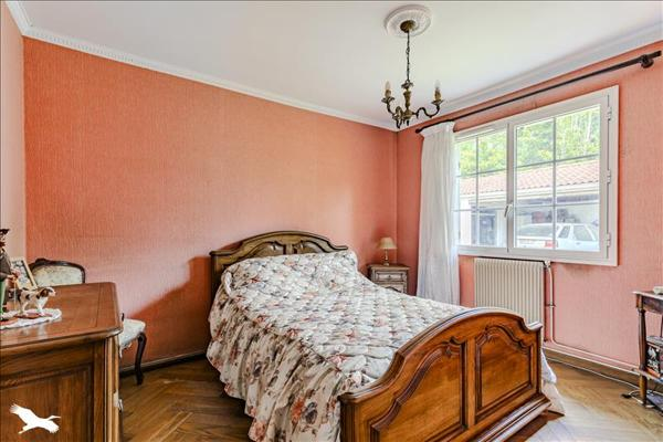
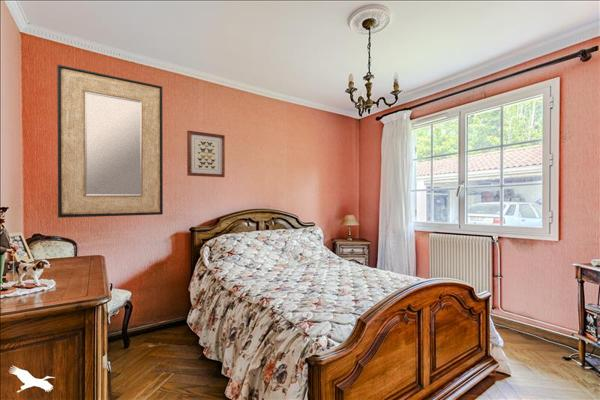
+ wall art [186,130,226,178]
+ home mirror [56,64,164,219]
